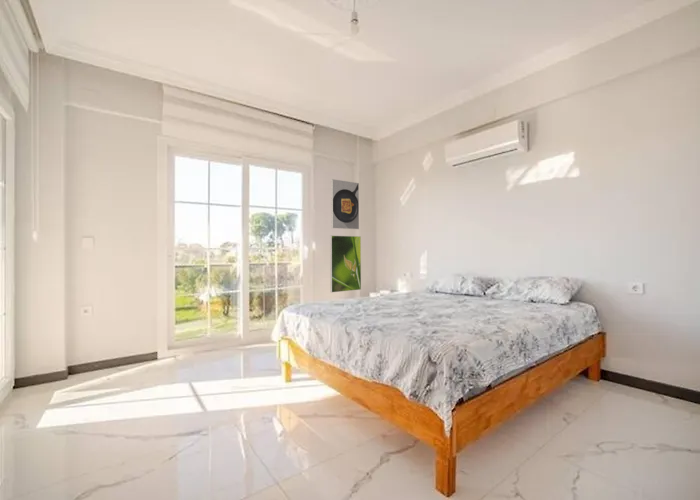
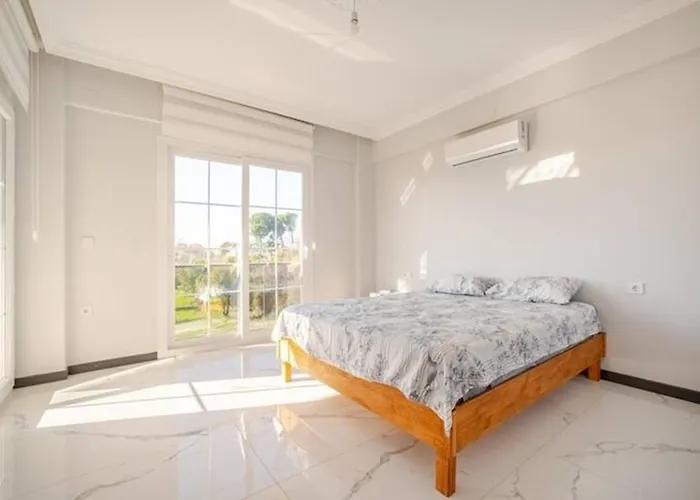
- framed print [329,235,362,293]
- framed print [330,178,360,230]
